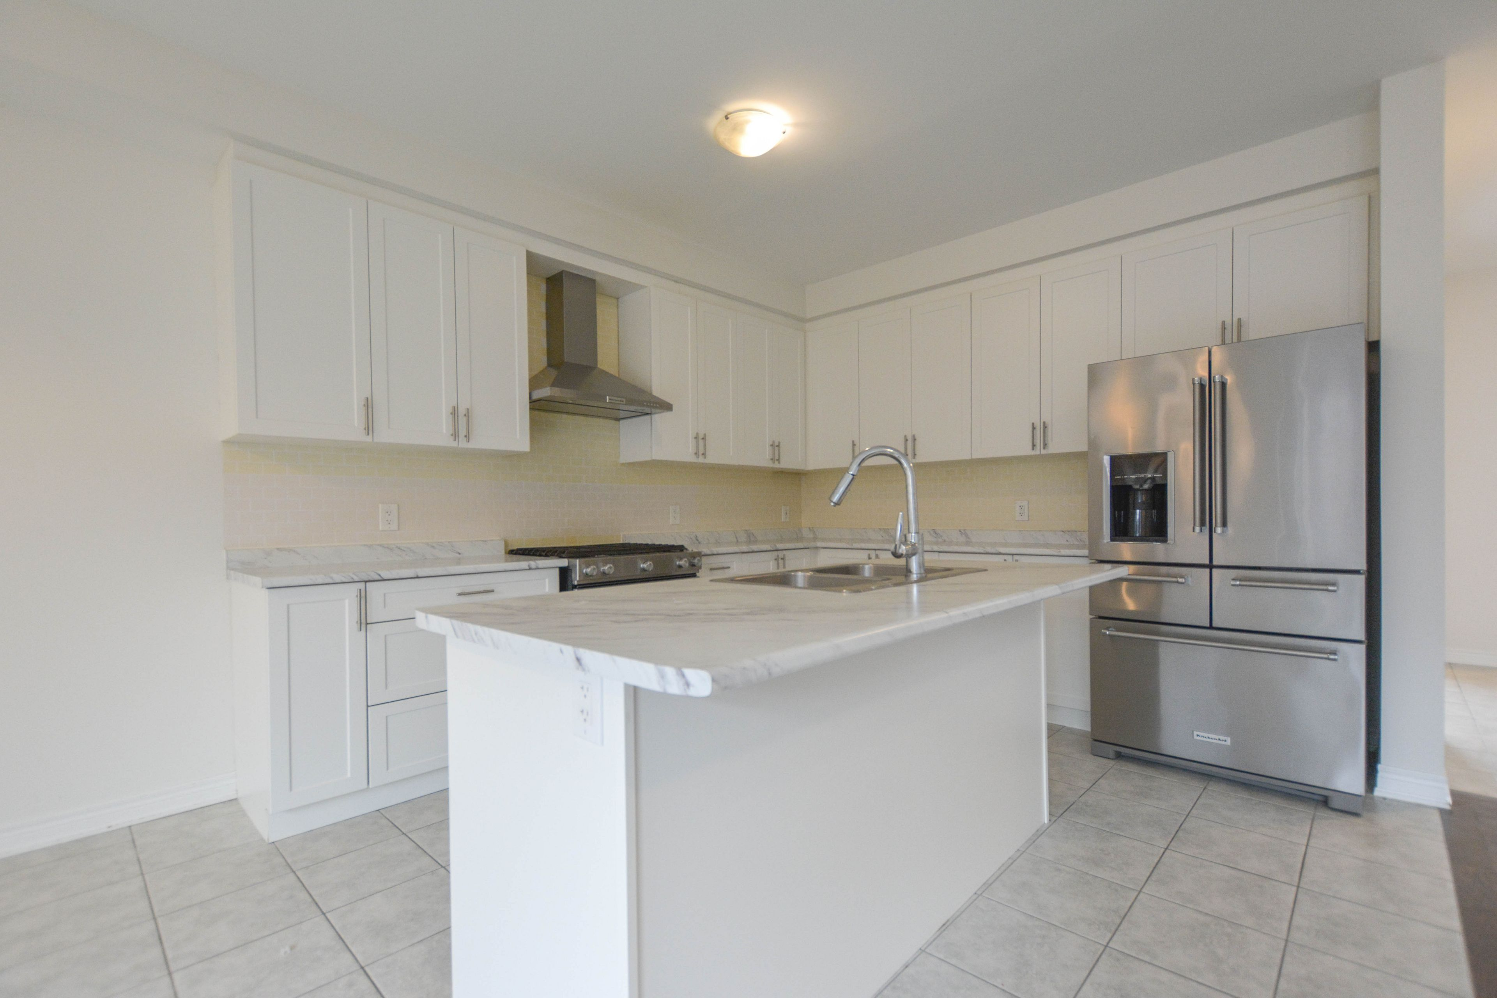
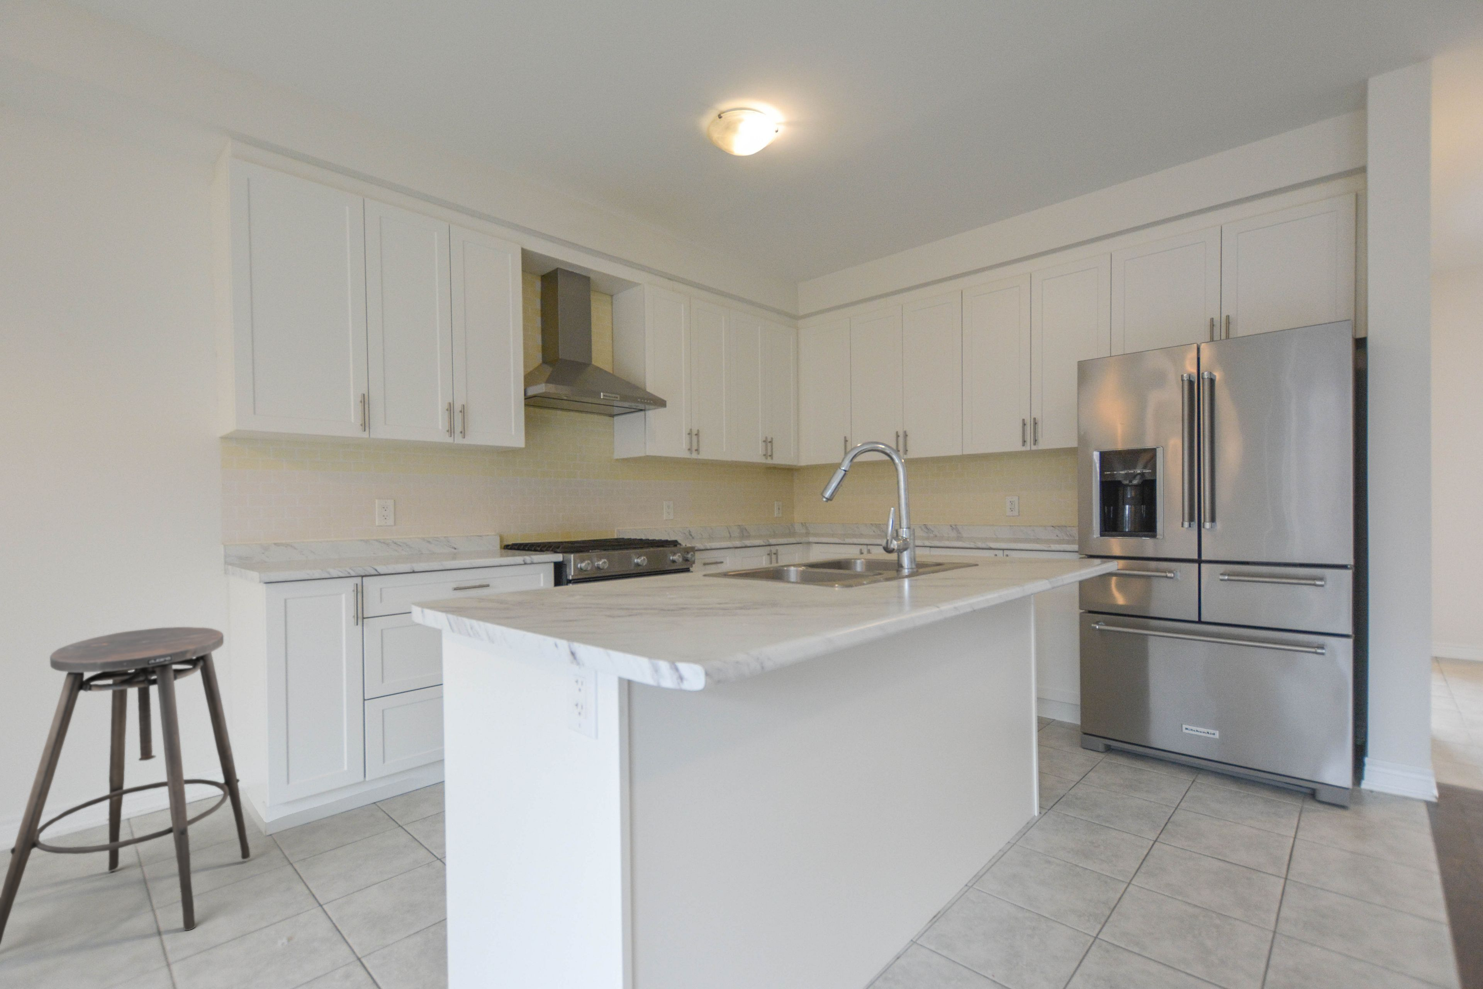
+ stool [0,627,250,945]
